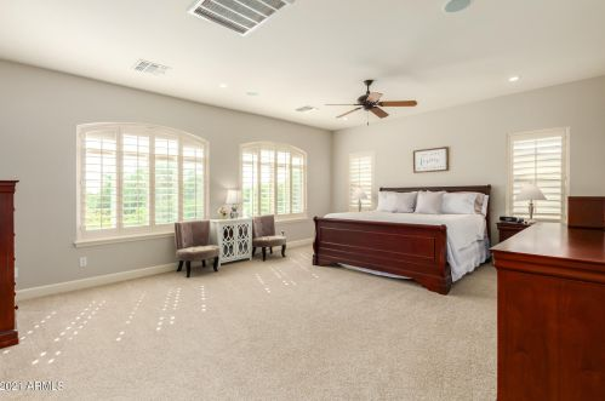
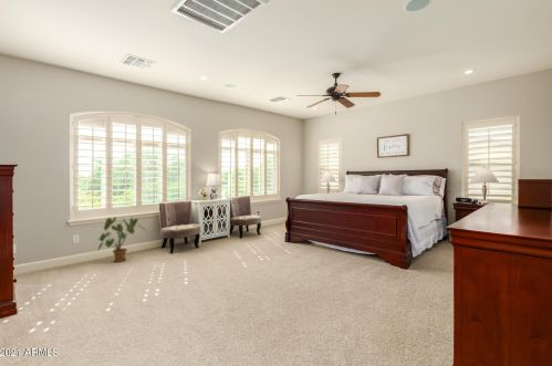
+ house plant [97,216,148,263]
